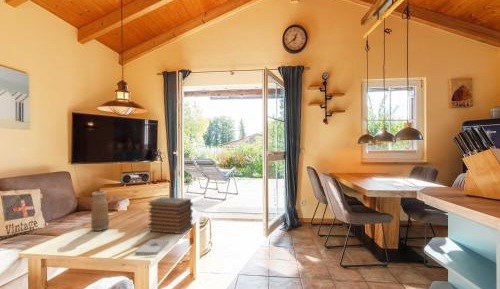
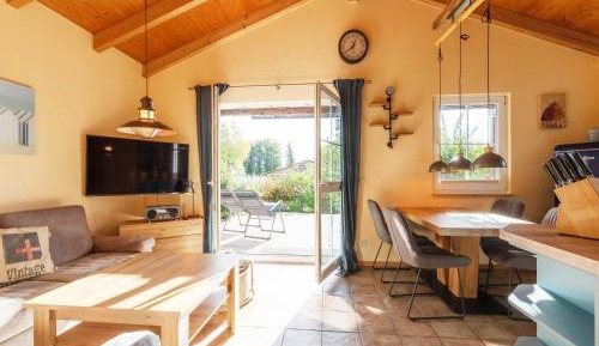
- notepad [134,238,170,256]
- vase [90,190,110,232]
- book stack [146,196,194,235]
